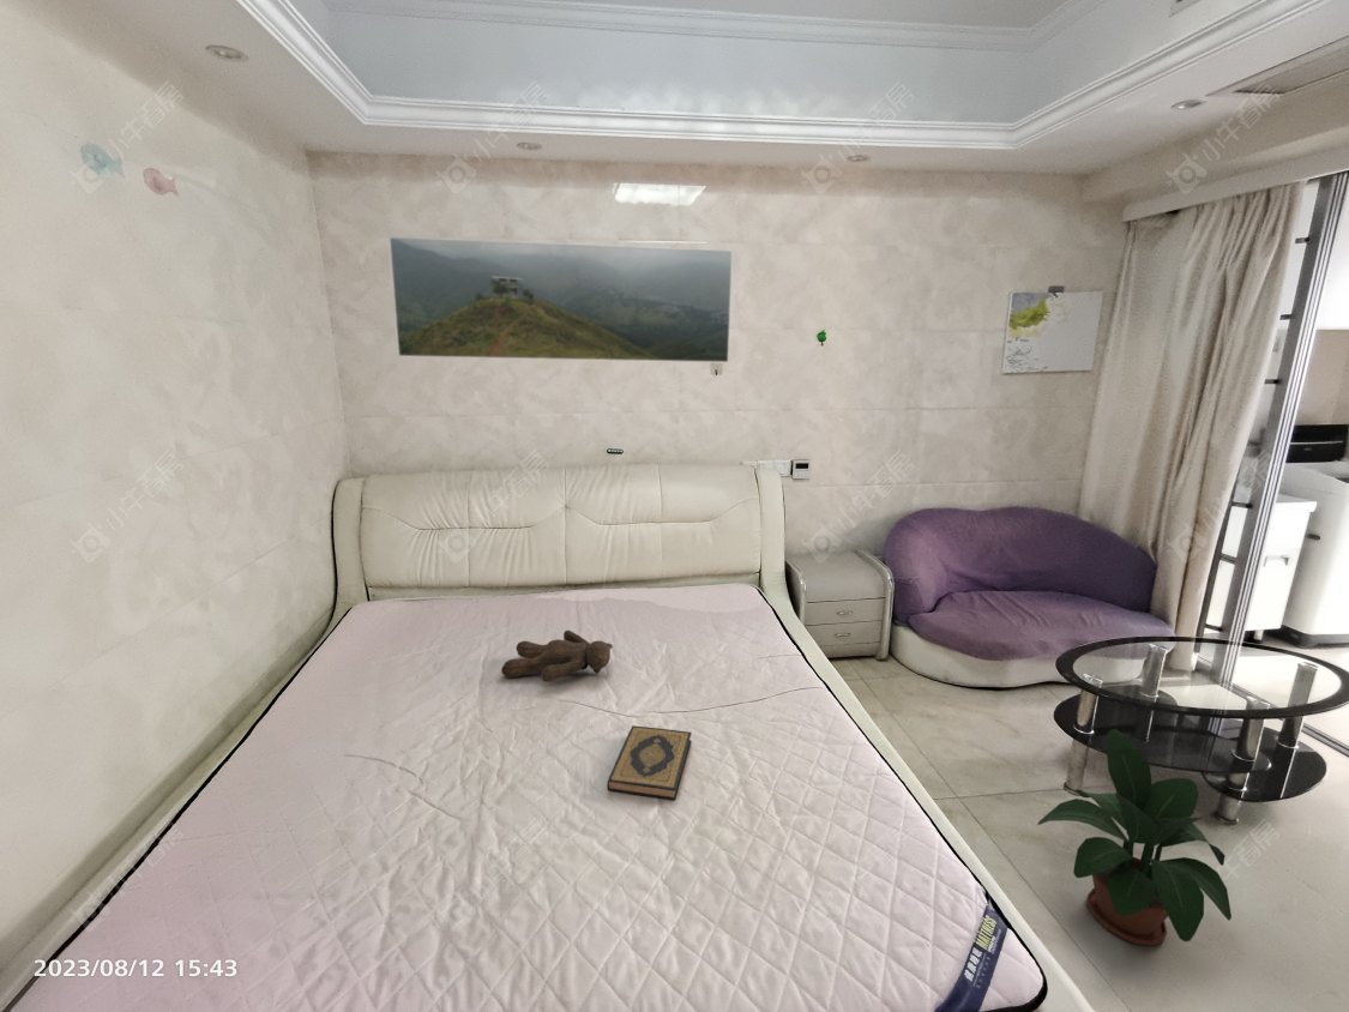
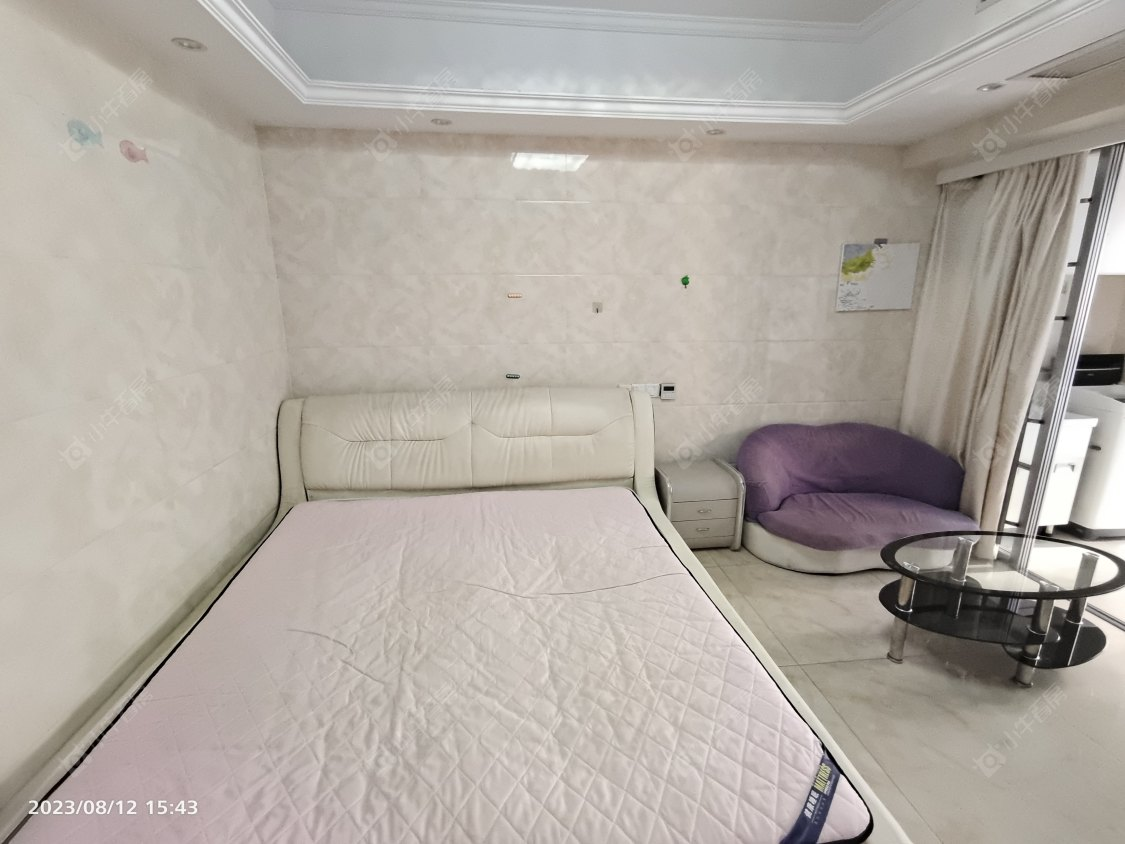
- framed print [387,235,734,363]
- potted plant [1036,728,1233,947]
- hardback book [606,724,692,801]
- teddy bear [500,630,614,683]
